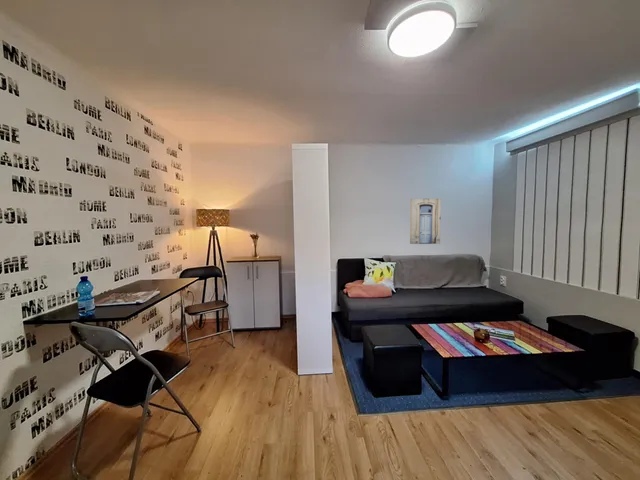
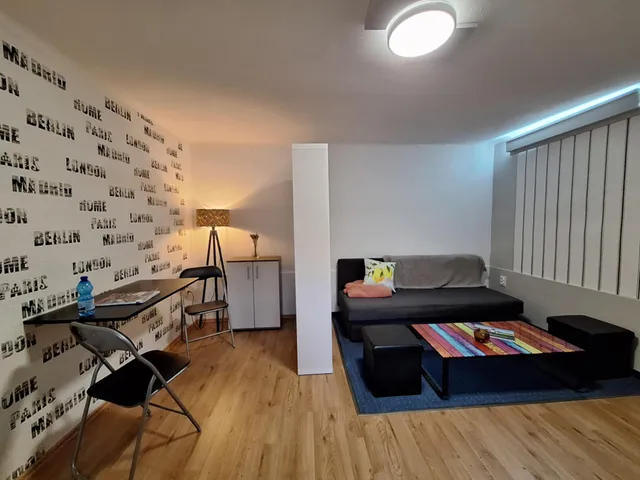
- wall art [409,198,442,245]
